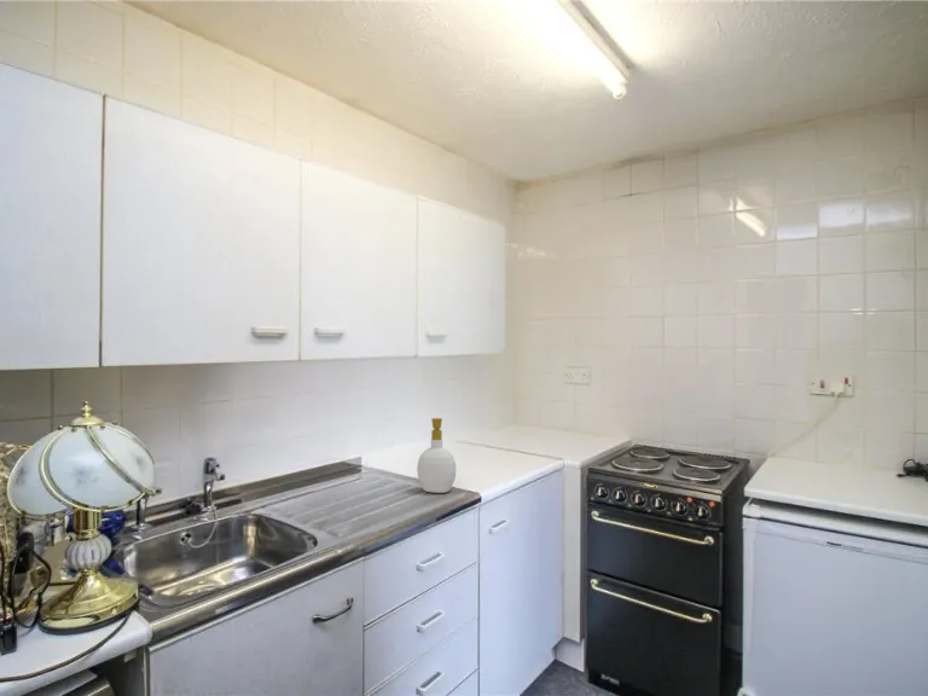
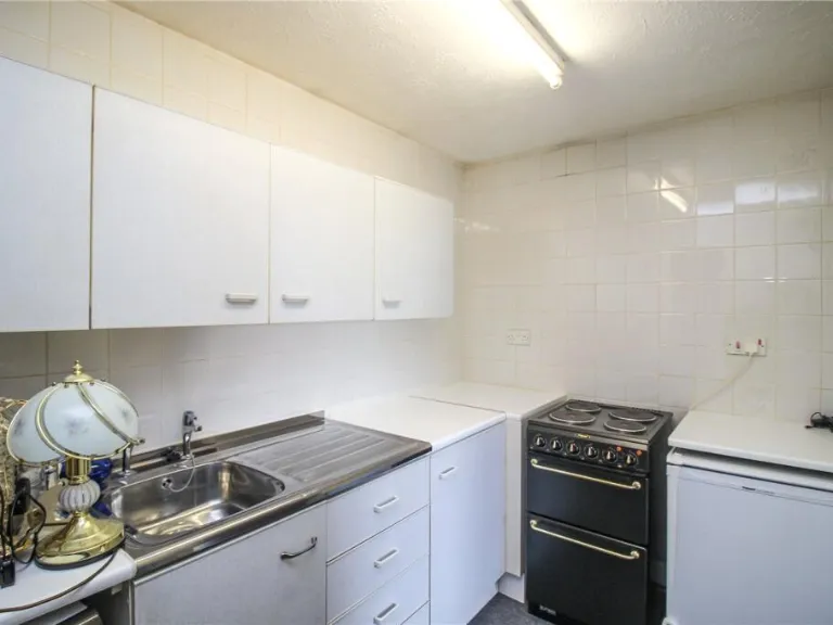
- soap bottle [416,417,458,494]
